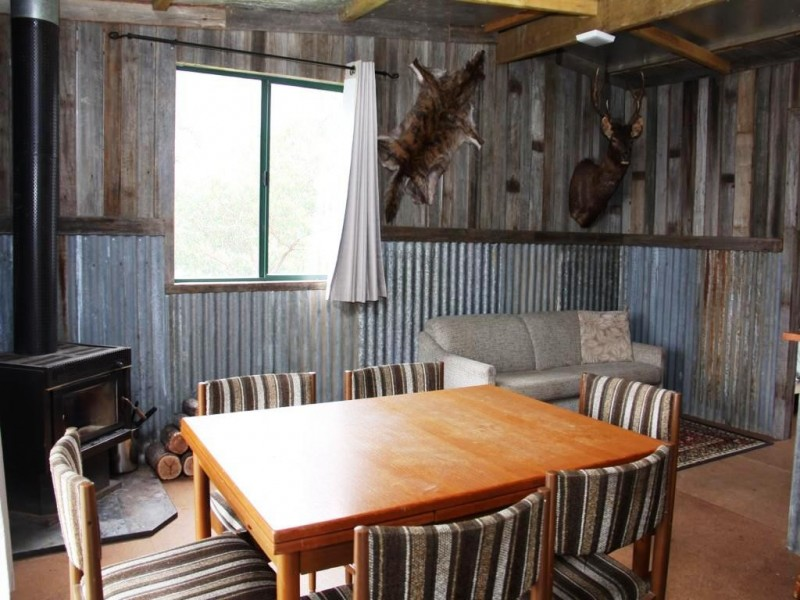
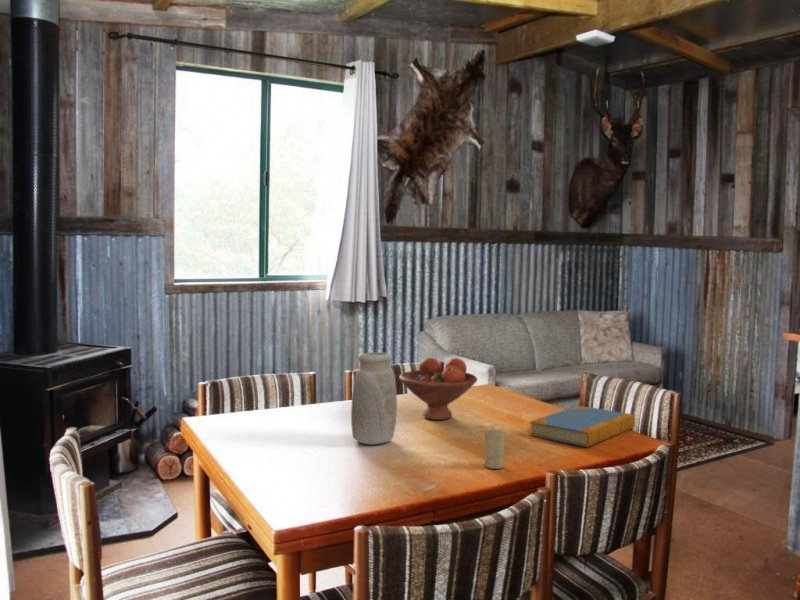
+ vase [350,351,398,446]
+ candle [483,428,506,470]
+ fruit bowl [398,357,479,421]
+ book [529,405,636,448]
